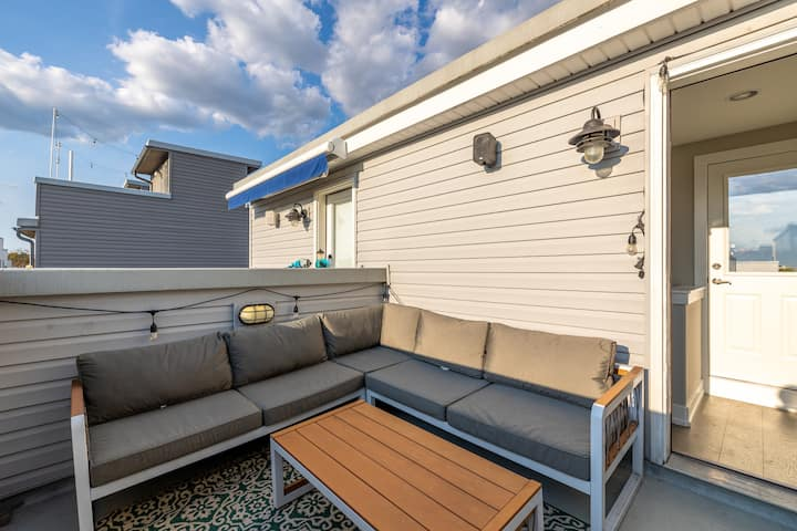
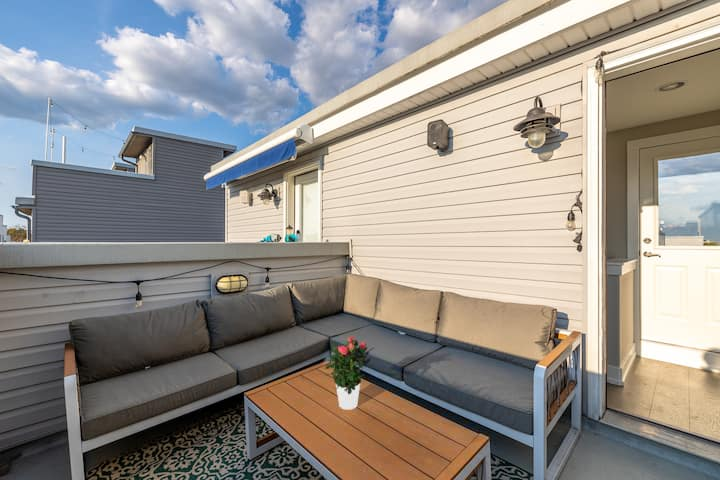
+ potted flower [323,335,375,411]
